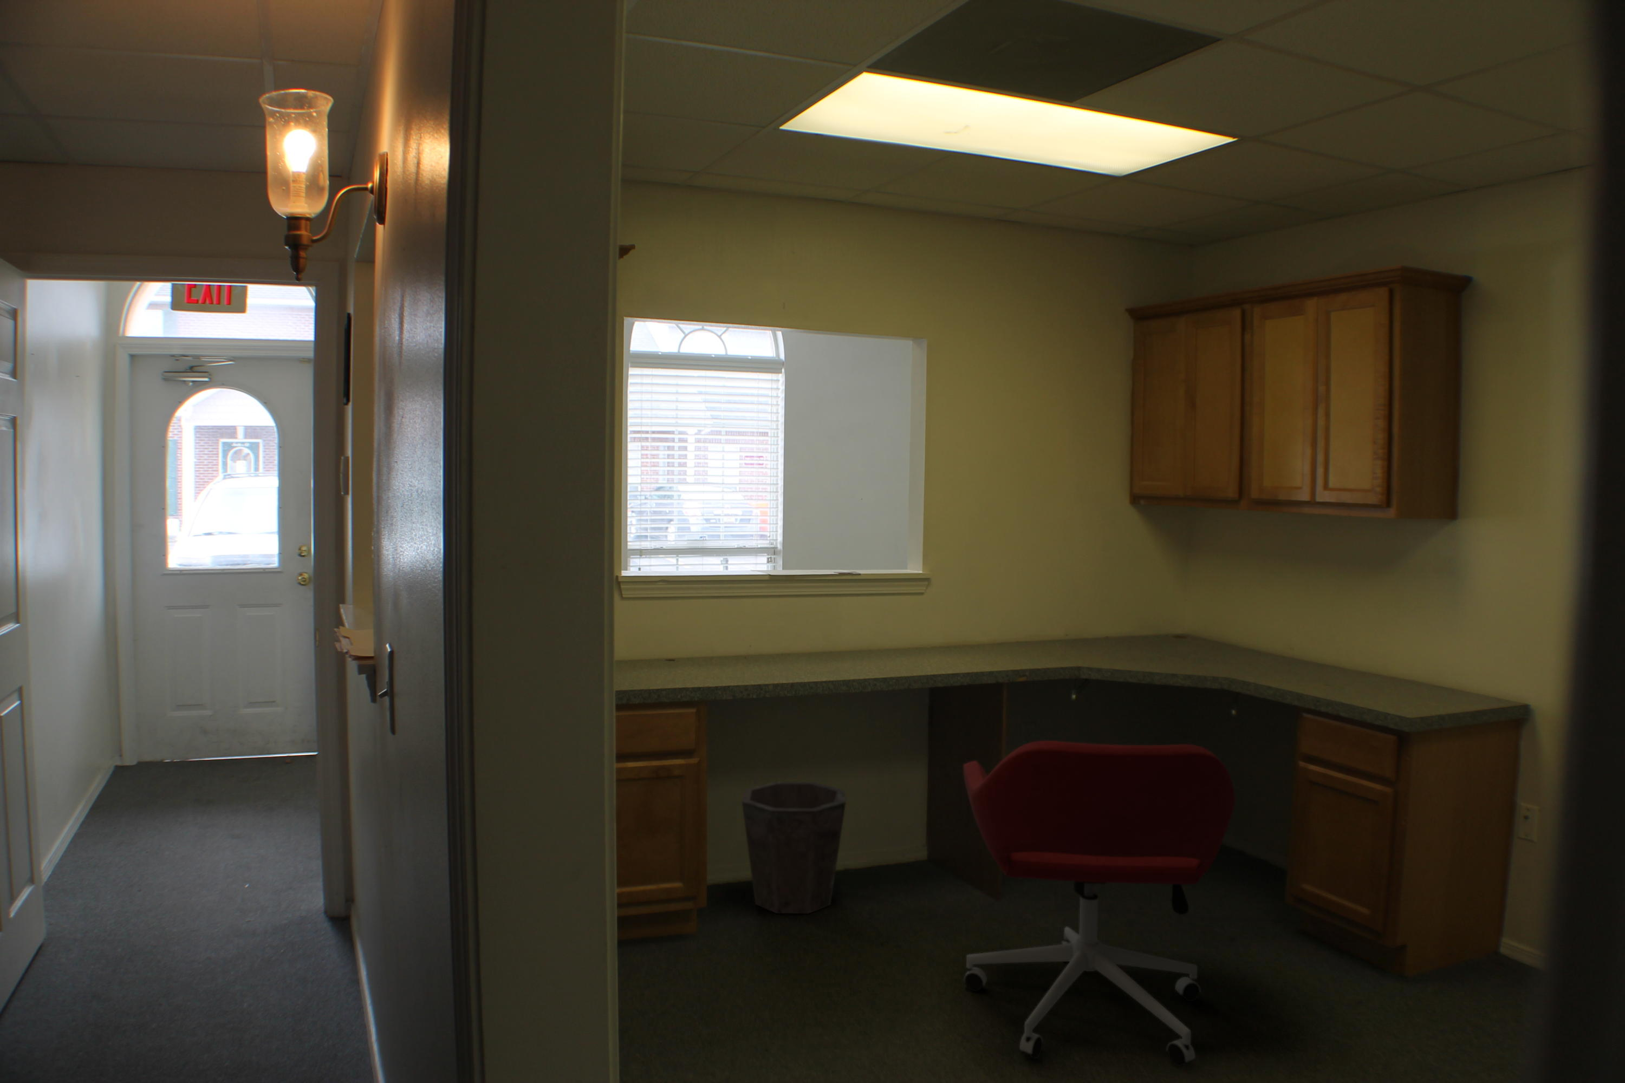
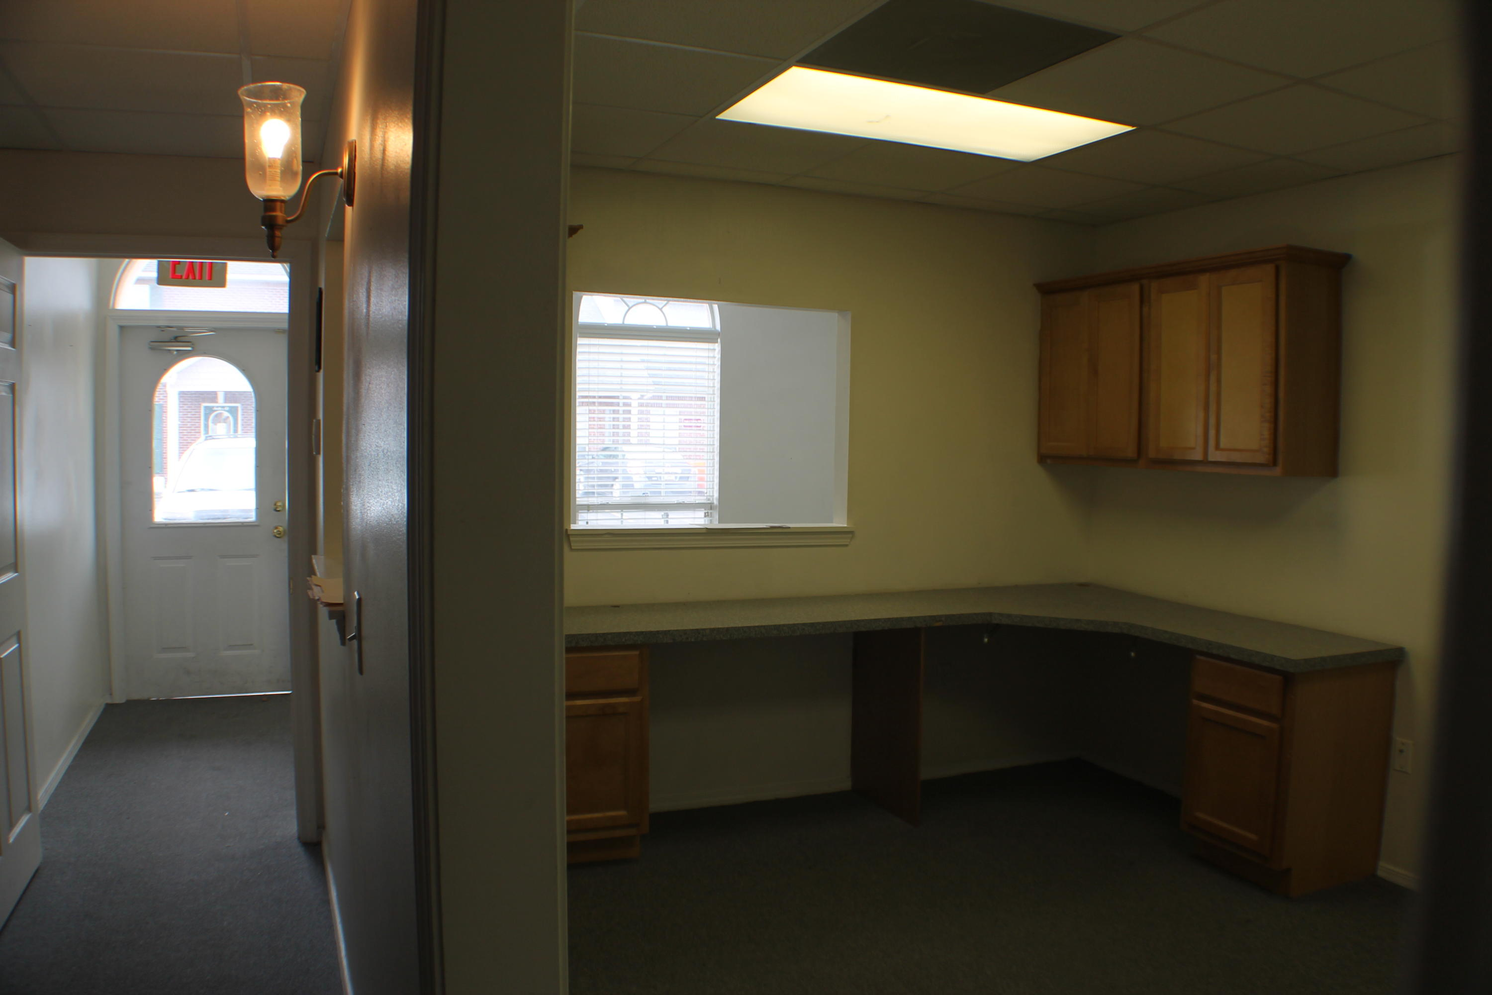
- office chair [962,740,1236,1067]
- waste bin [741,781,846,914]
